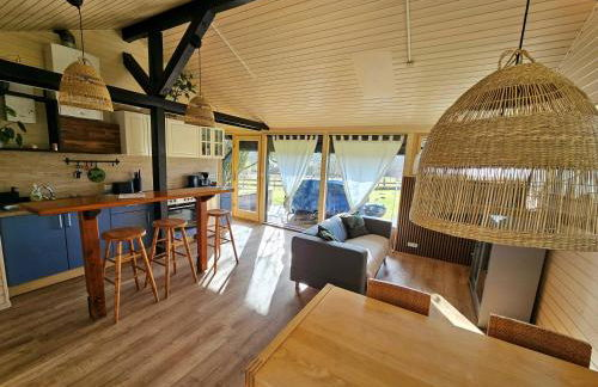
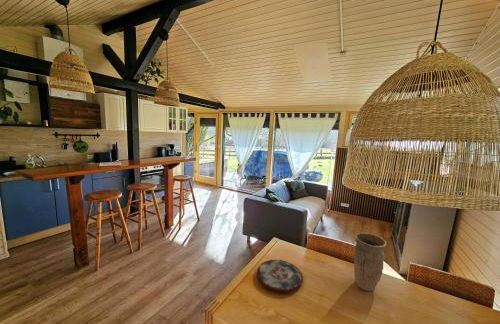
+ plate [256,259,304,293]
+ vase [353,232,388,292]
